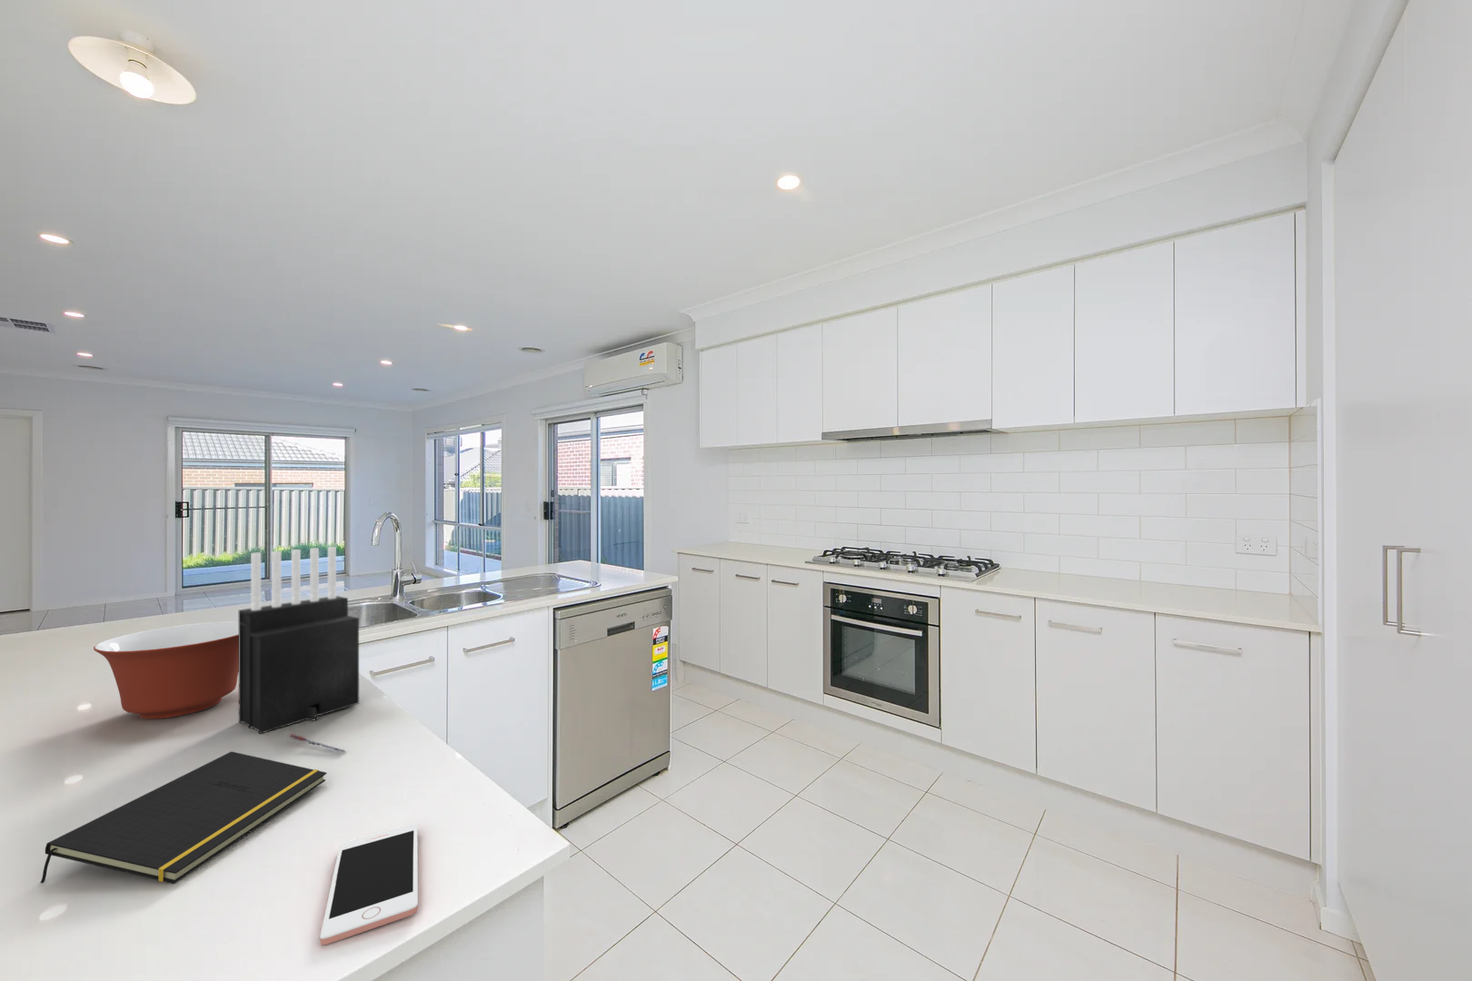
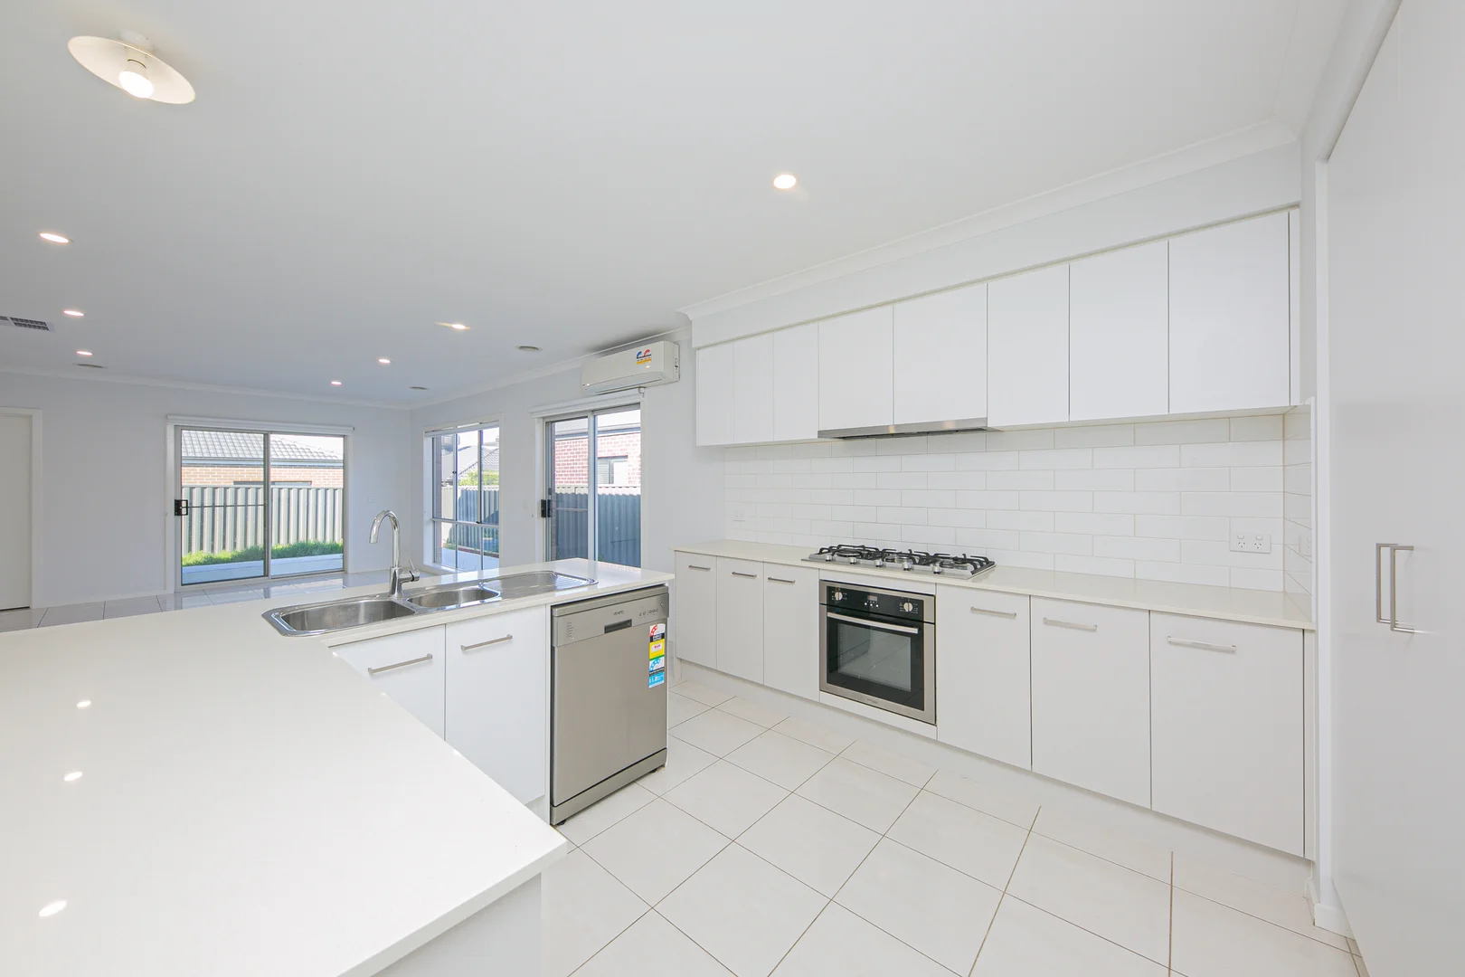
- notepad [41,751,327,884]
- pen [287,734,347,753]
- cell phone [319,823,418,946]
- mixing bowl [93,621,239,719]
- knife block [238,546,360,735]
